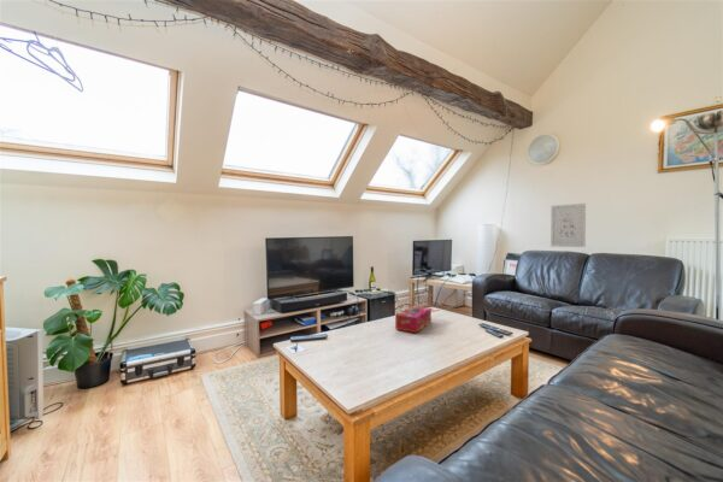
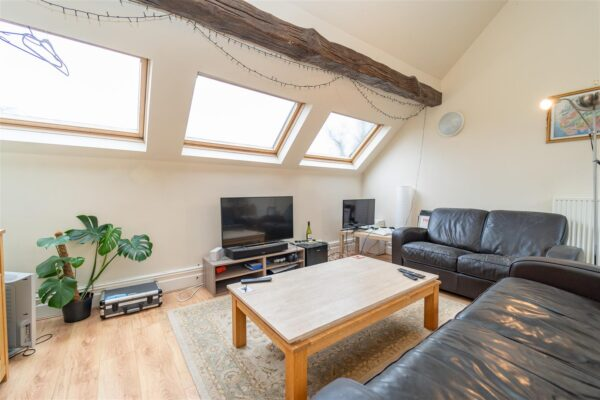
- tissue box [394,305,433,334]
- wall art [549,202,587,248]
